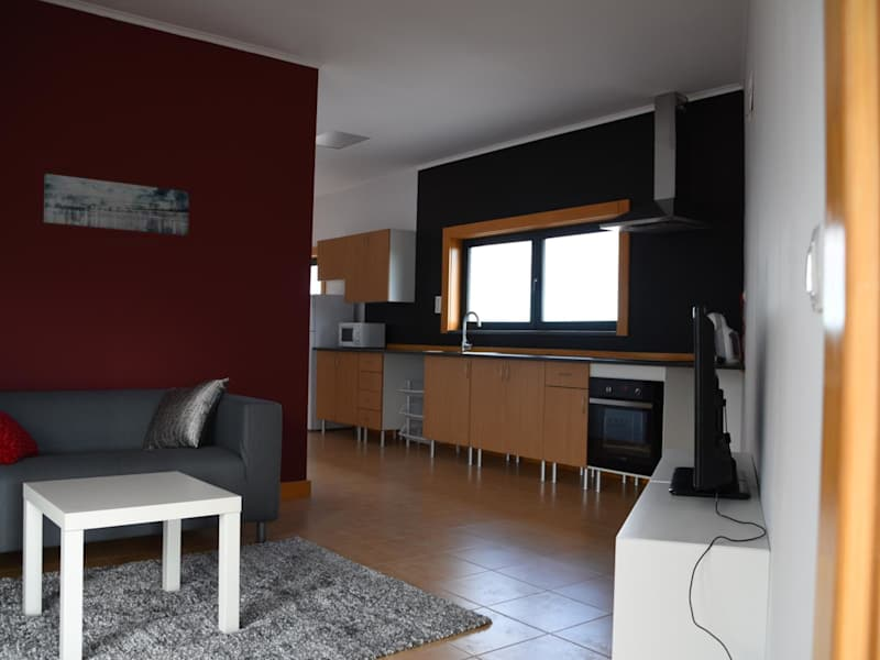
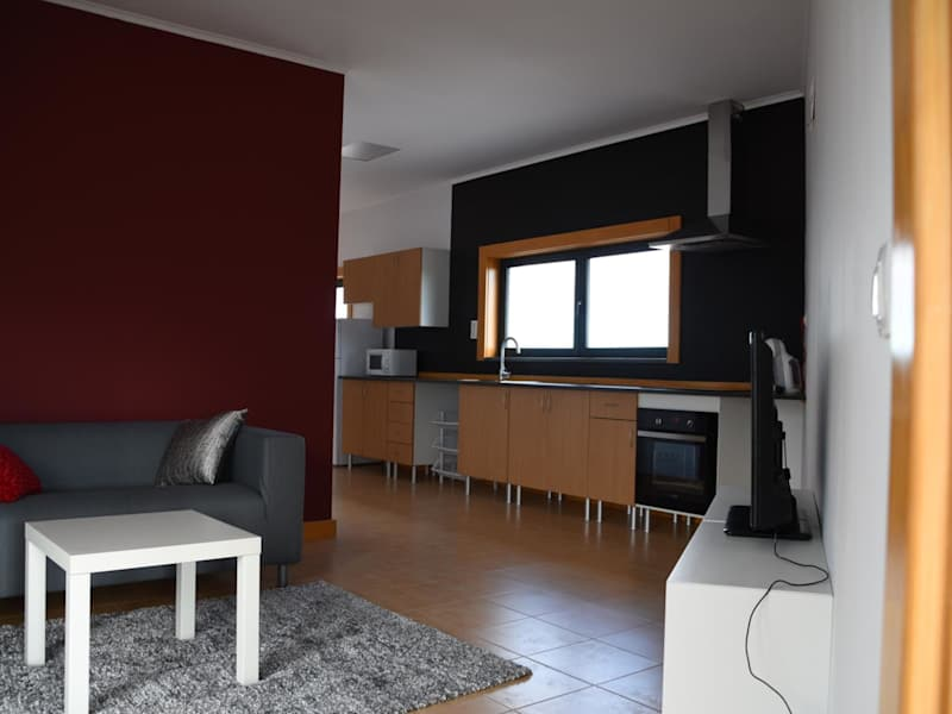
- wall art [43,173,190,237]
